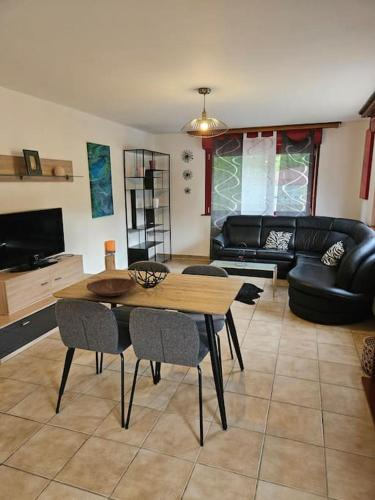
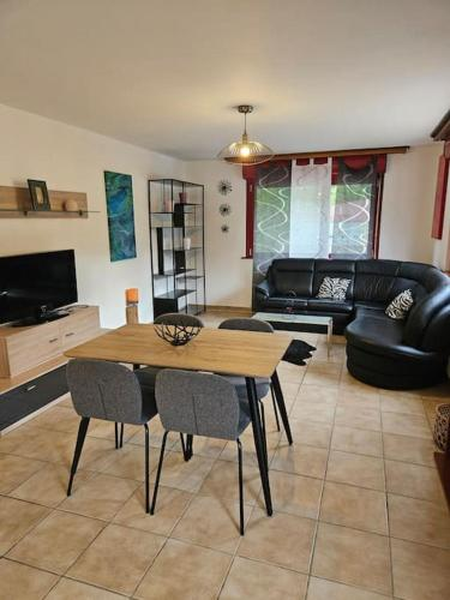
- bowl [86,276,138,297]
